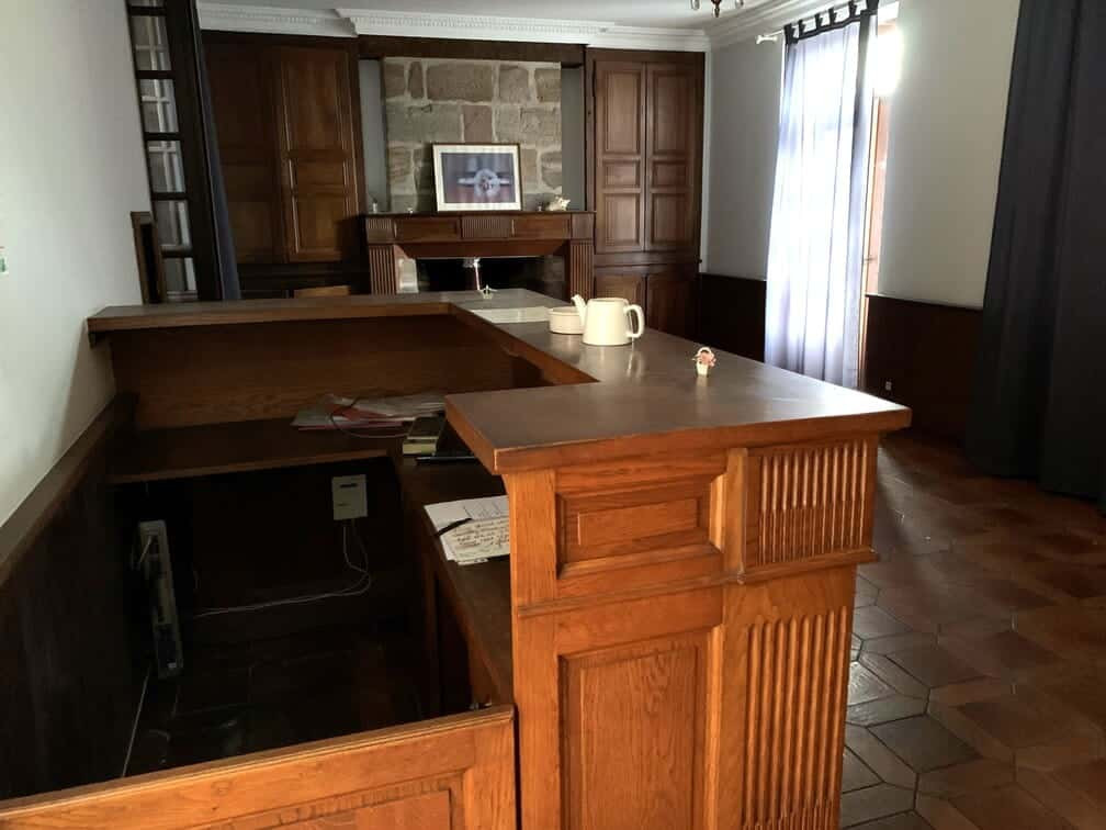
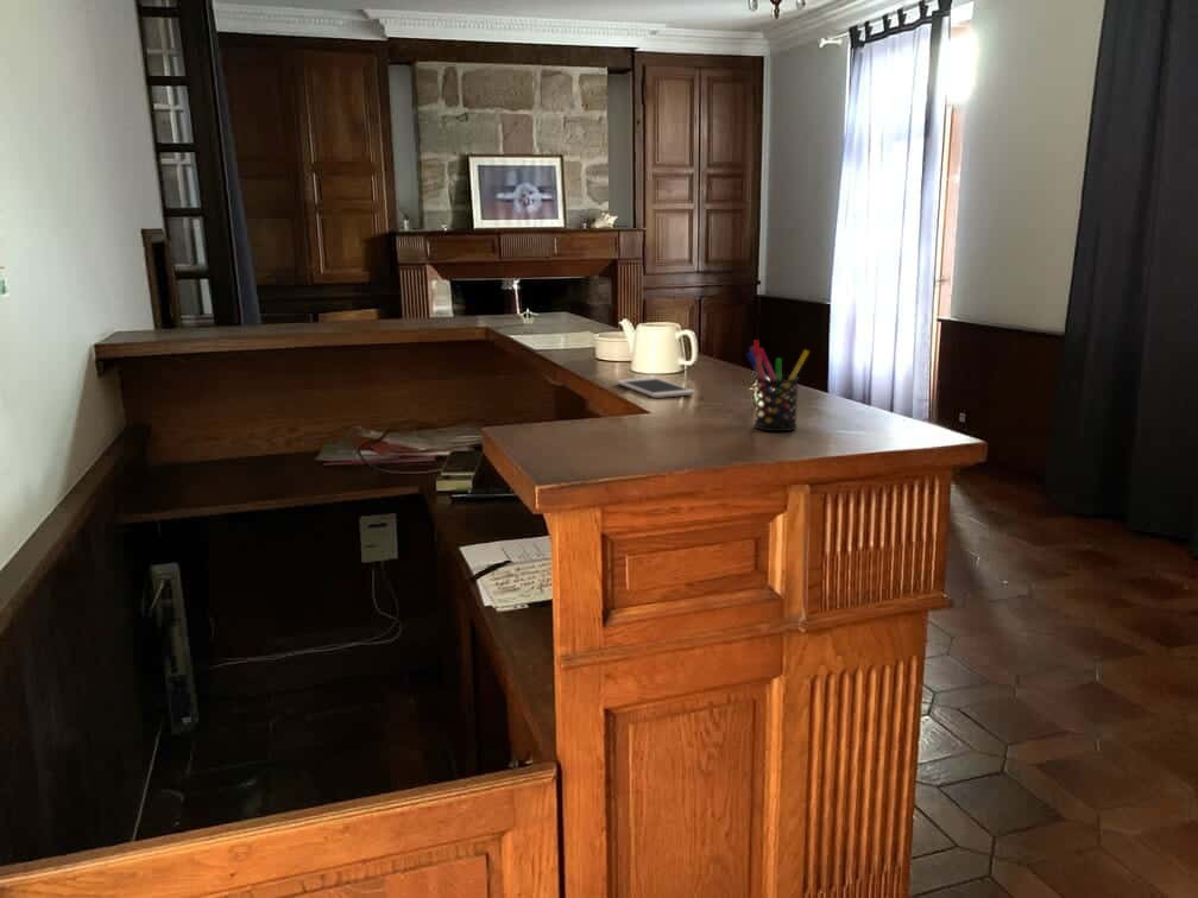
+ pen holder [745,339,811,432]
+ cell phone [616,377,695,399]
